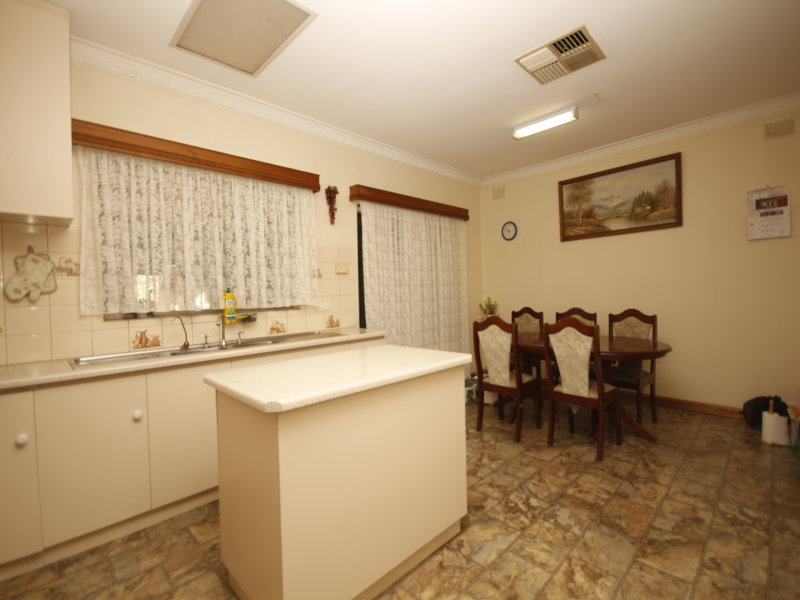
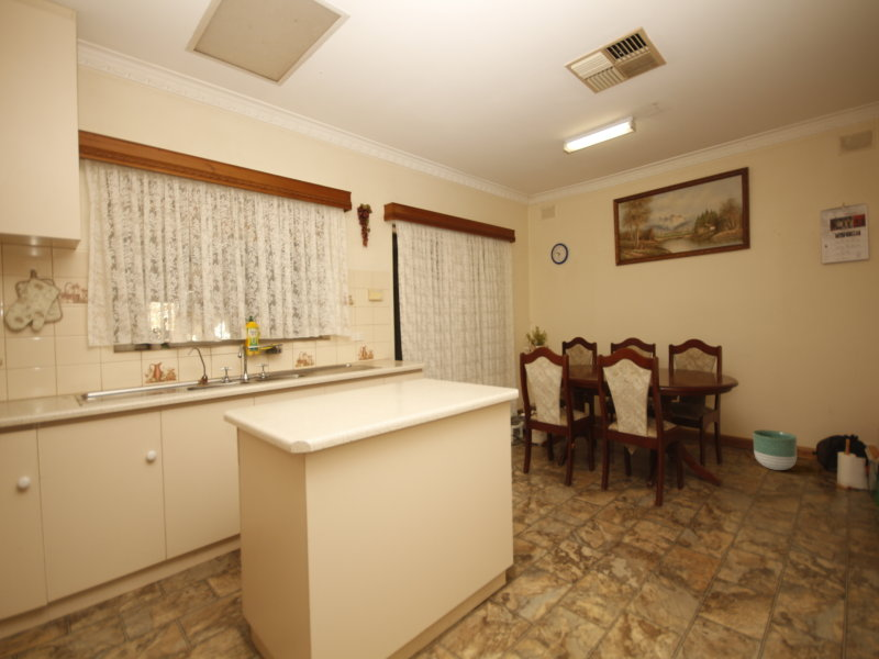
+ planter [752,428,798,471]
